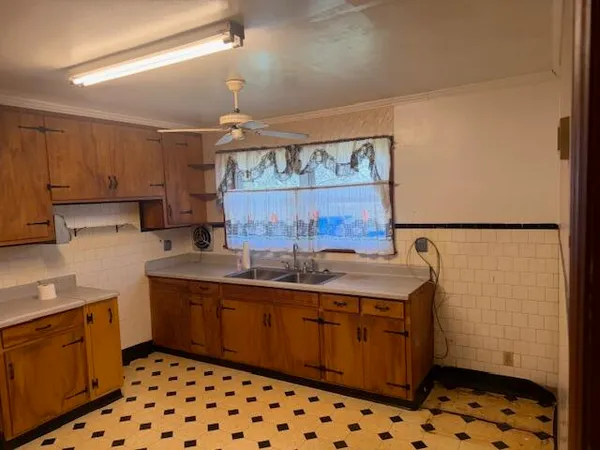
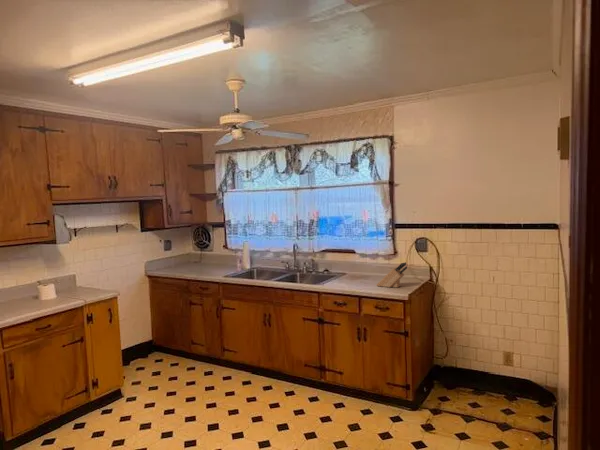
+ knife block [376,261,408,288]
